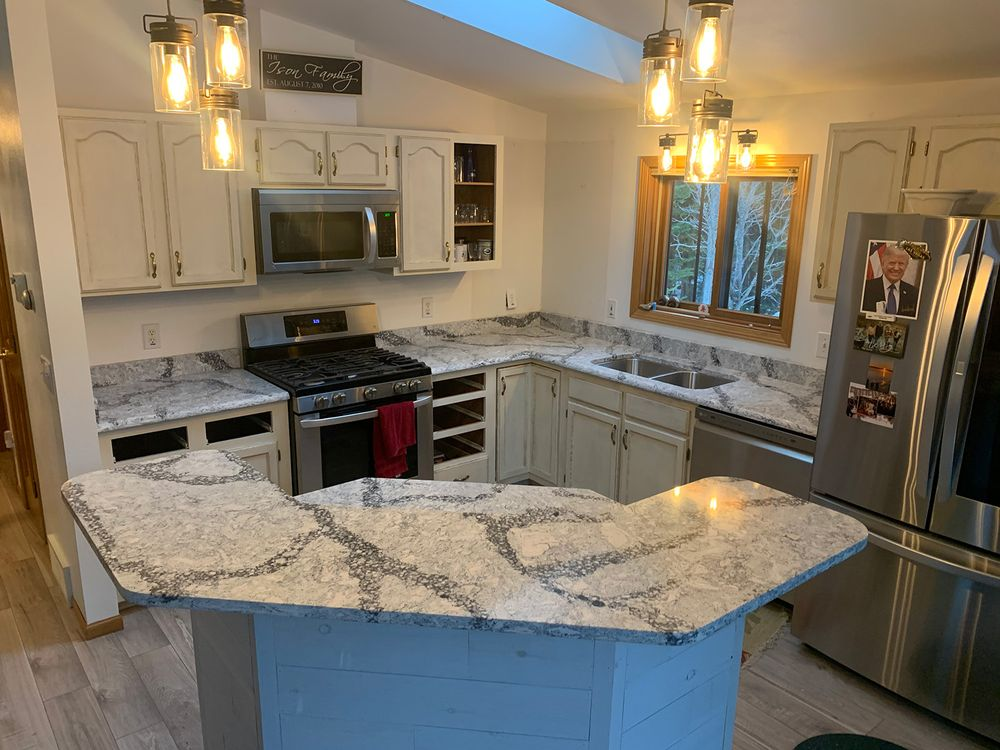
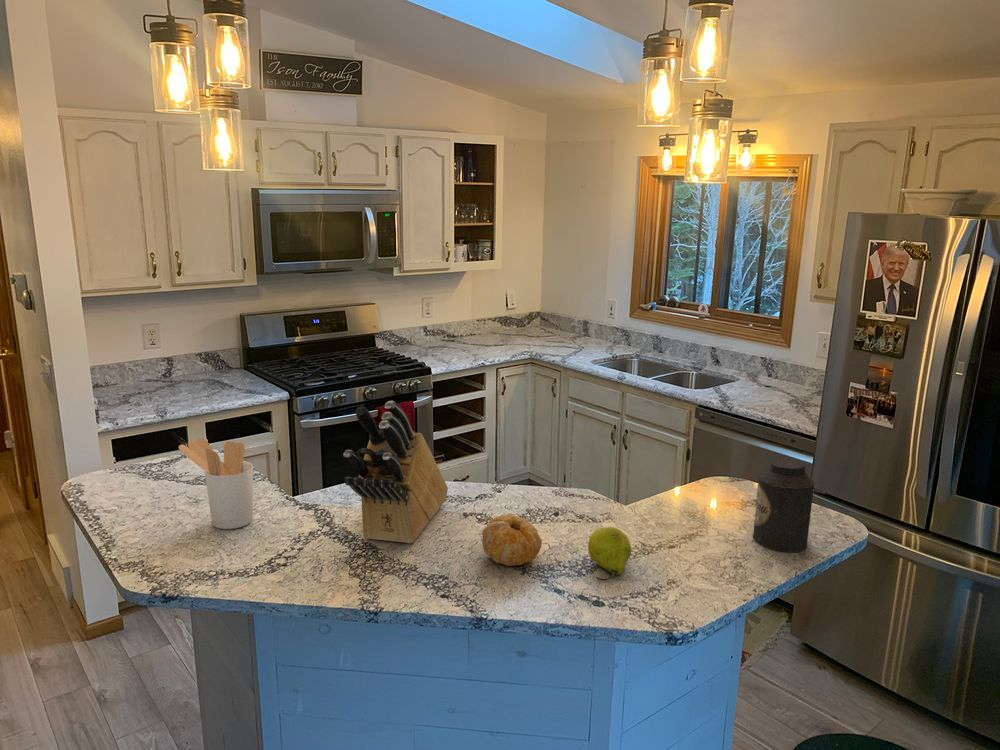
+ utensil holder [178,437,254,530]
+ knife block [342,400,449,544]
+ canister [752,457,816,553]
+ fruit [481,513,543,567]
+ fruit [587,526,632,581]
